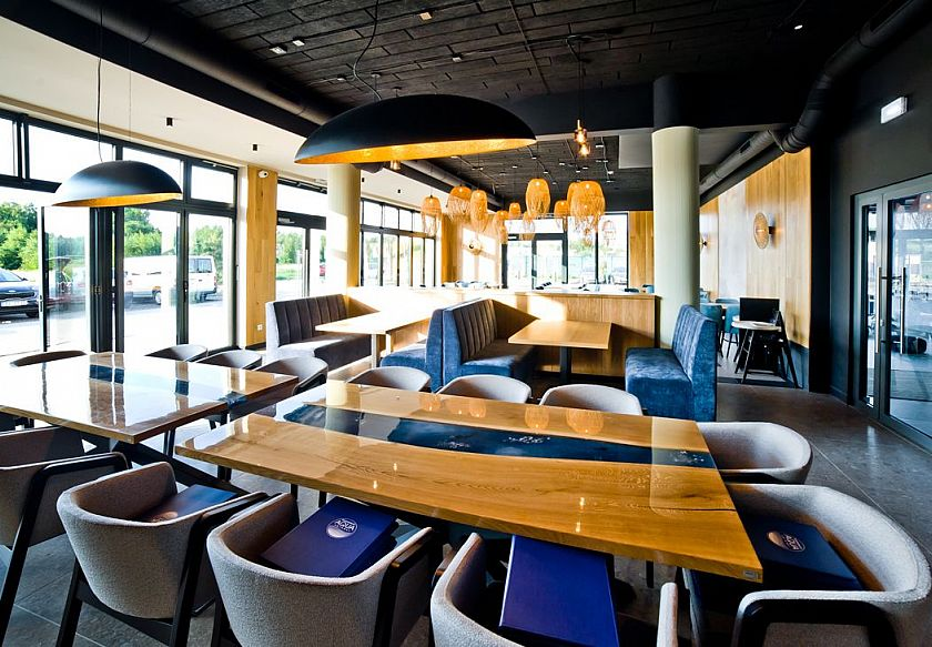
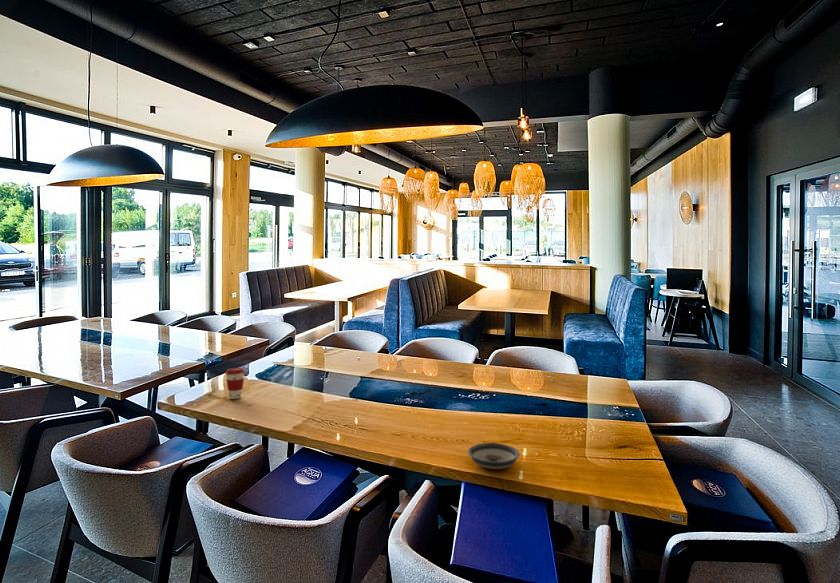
+ coffee cup [224,367,246,400]
+ saucer [467,442,520,470]
